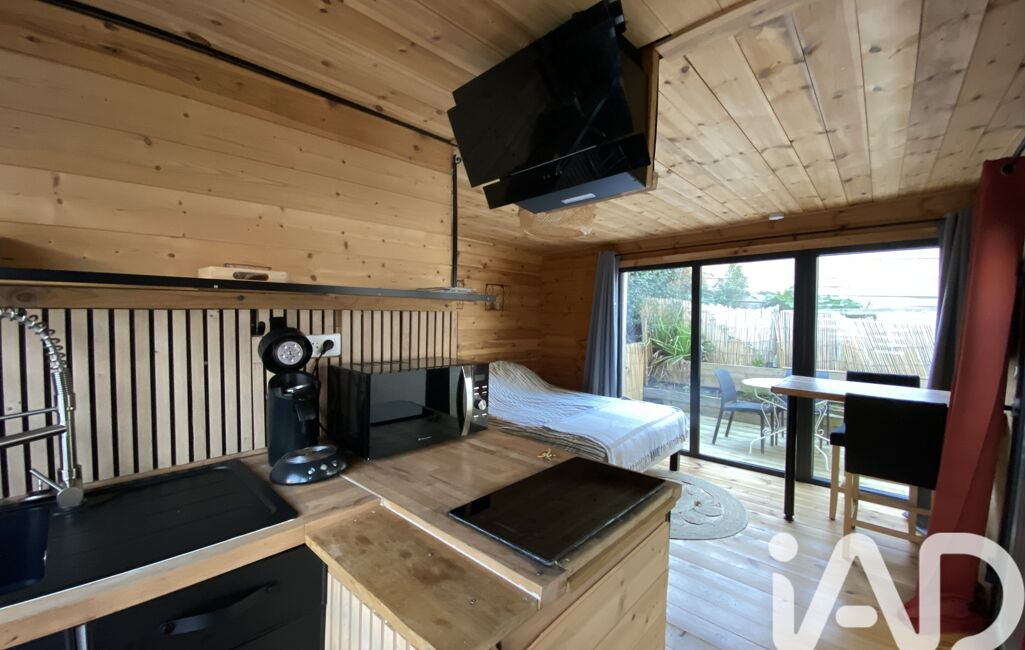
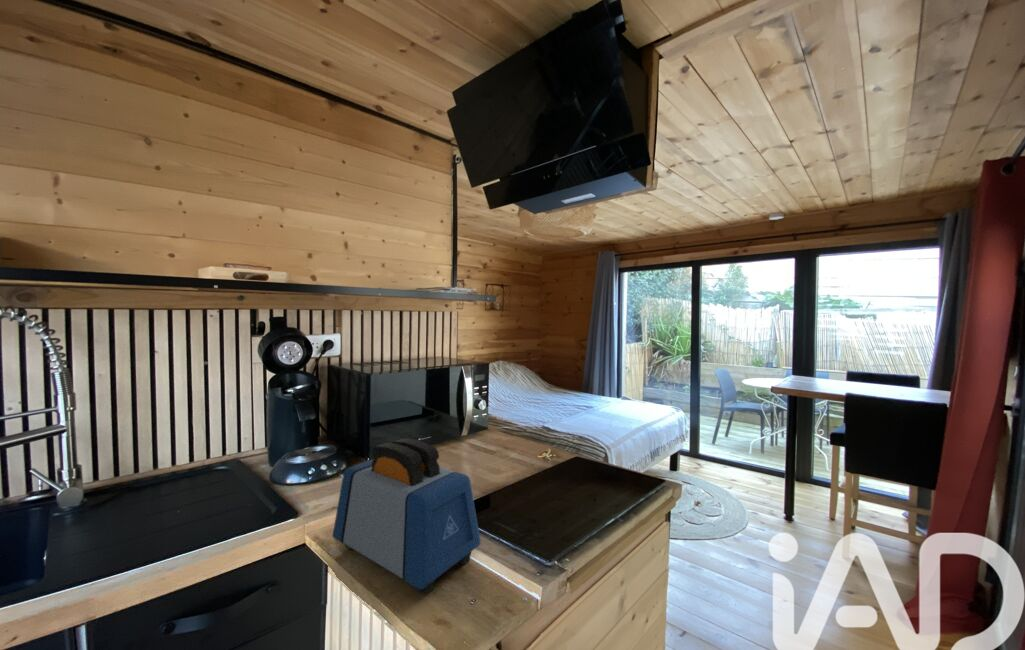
+ toaster [332,437,482,597]
